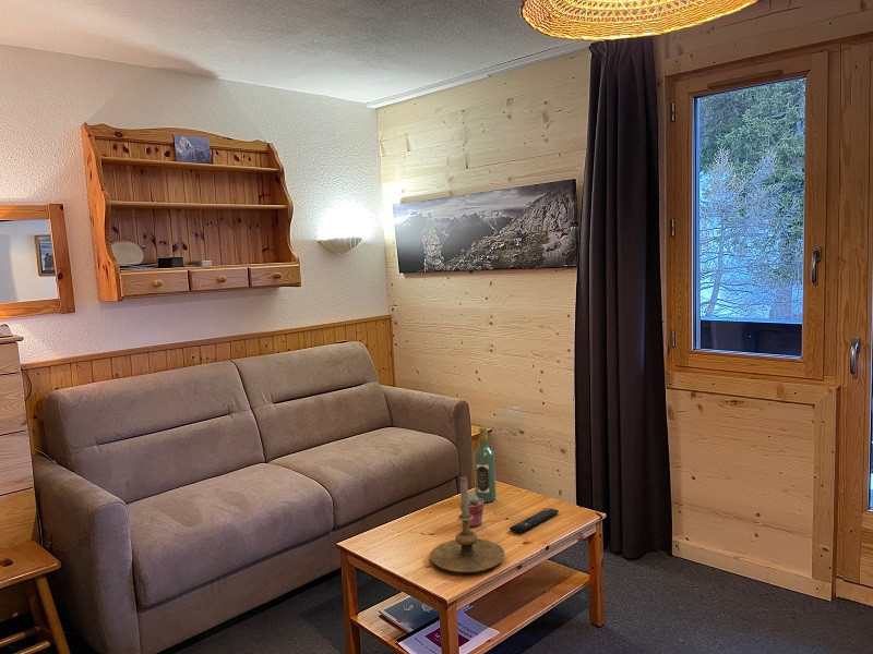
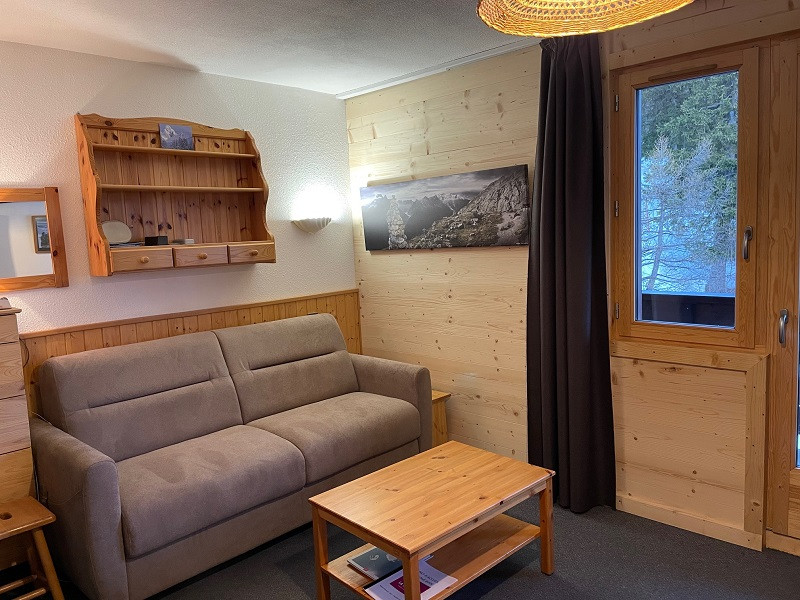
- candle holder [429,476,505,573]
- remote control [509,507,560,534]
- potted succulent [458,493,486,528]
- wine bottle [473,426,497,504]
